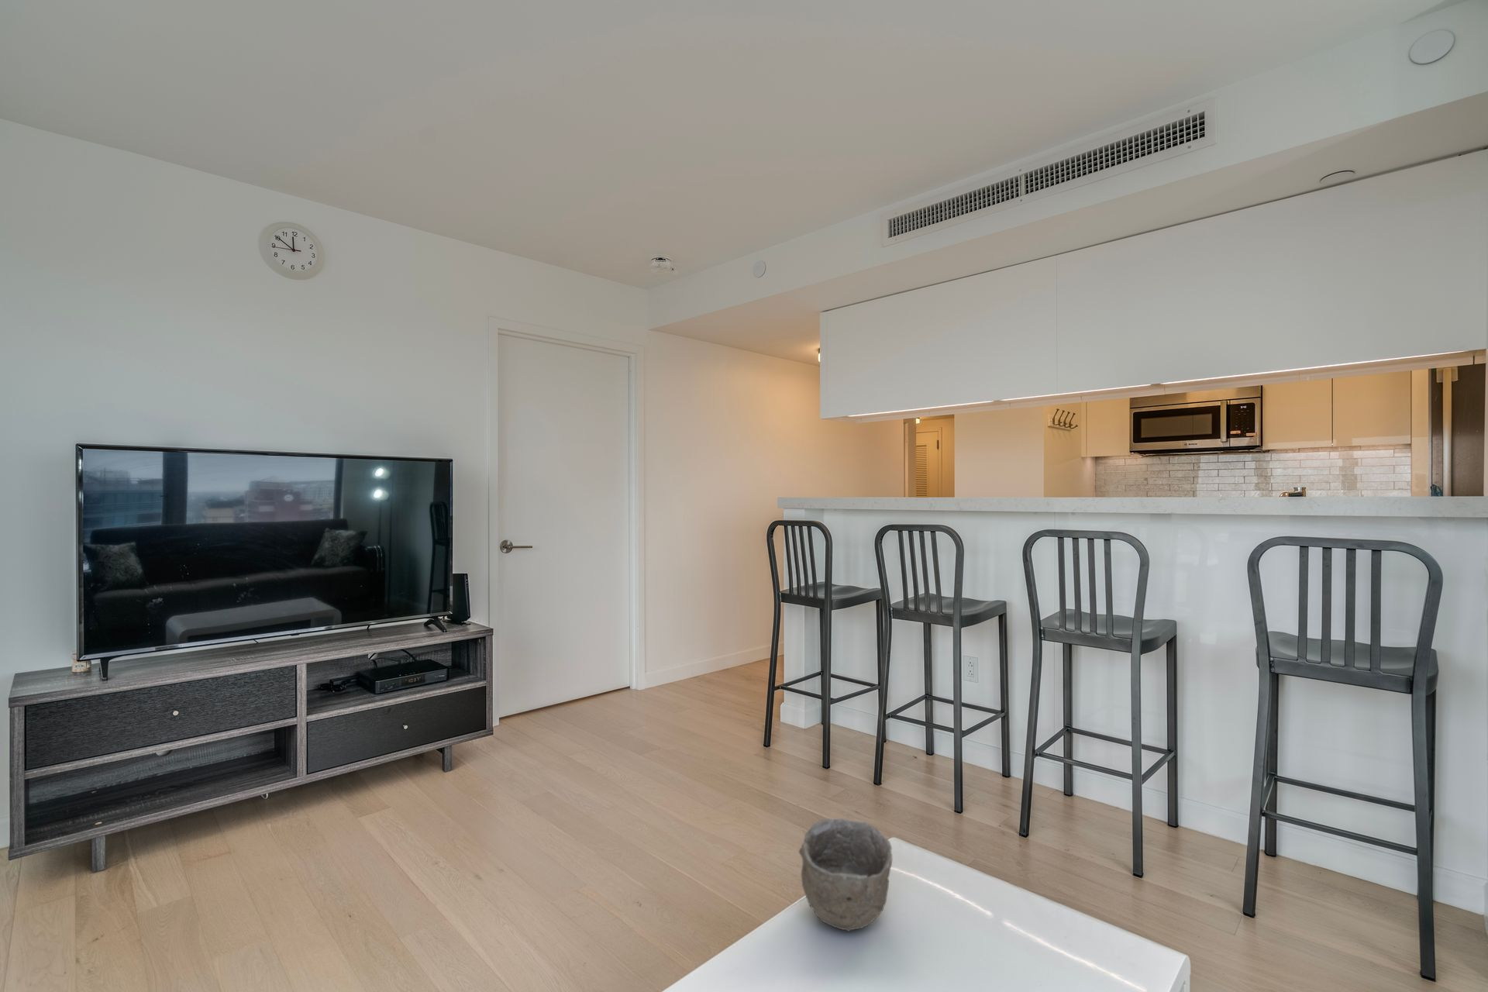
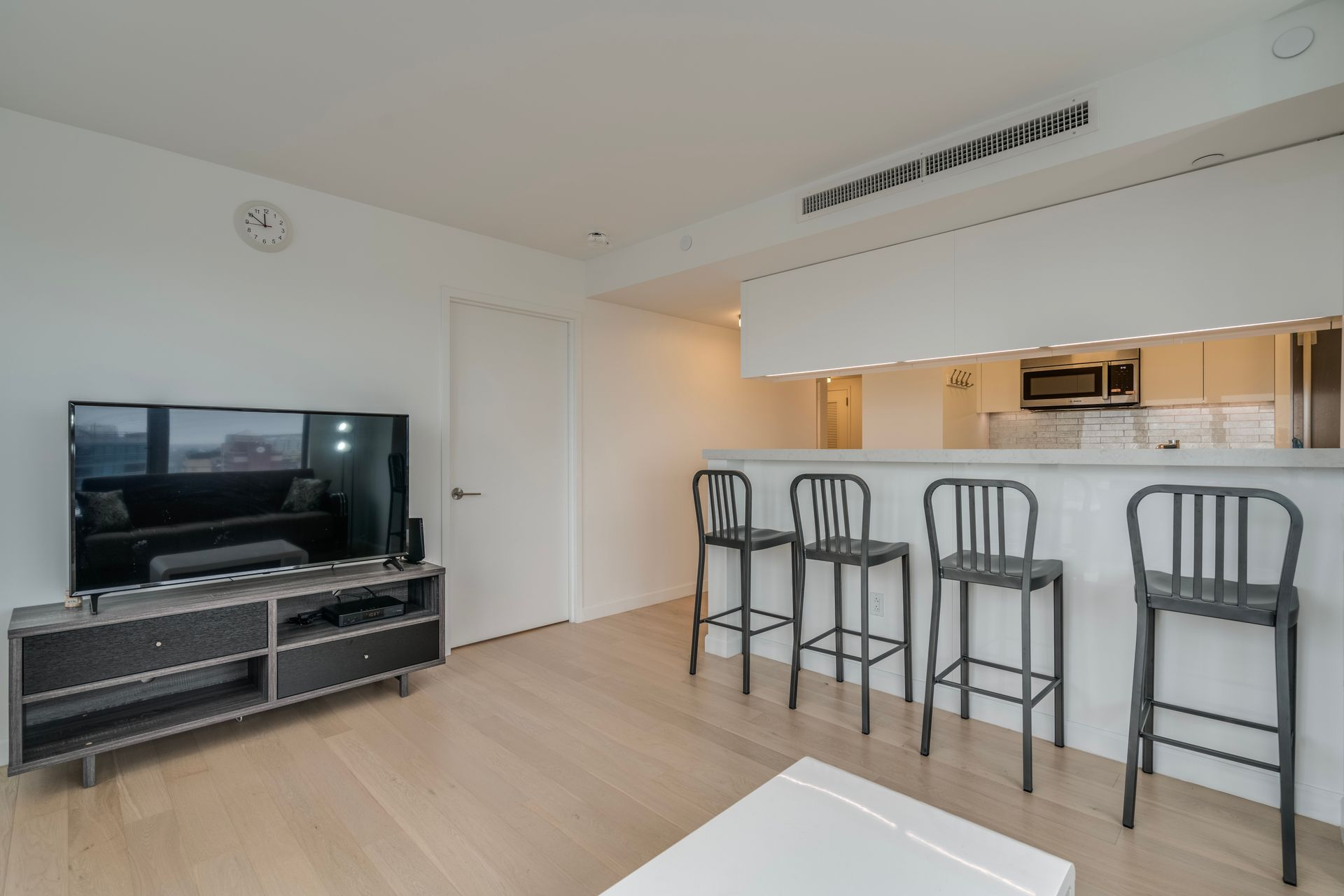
- bowl [797,817,892,932]
